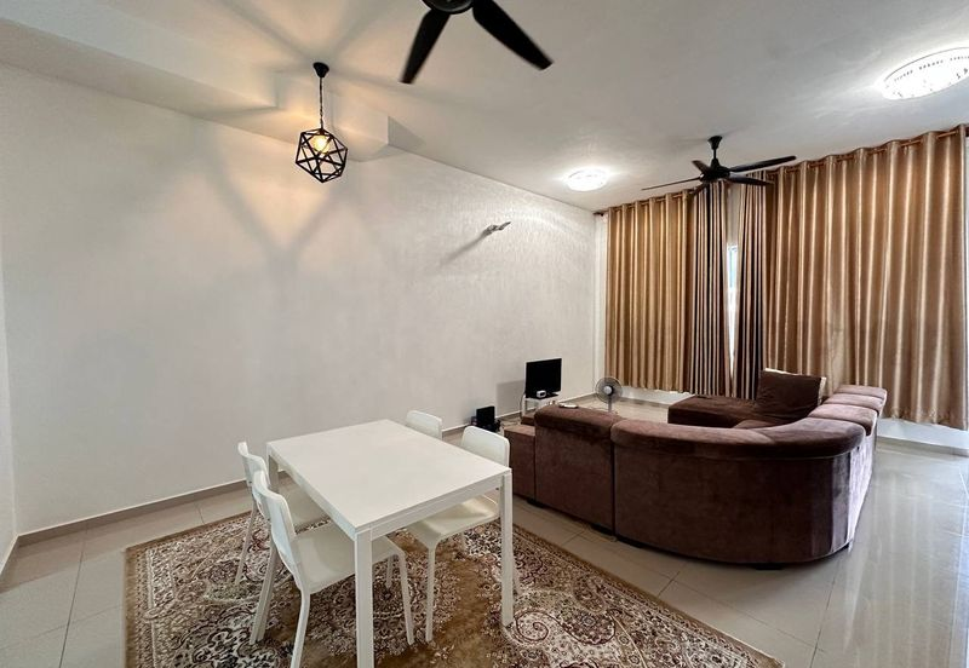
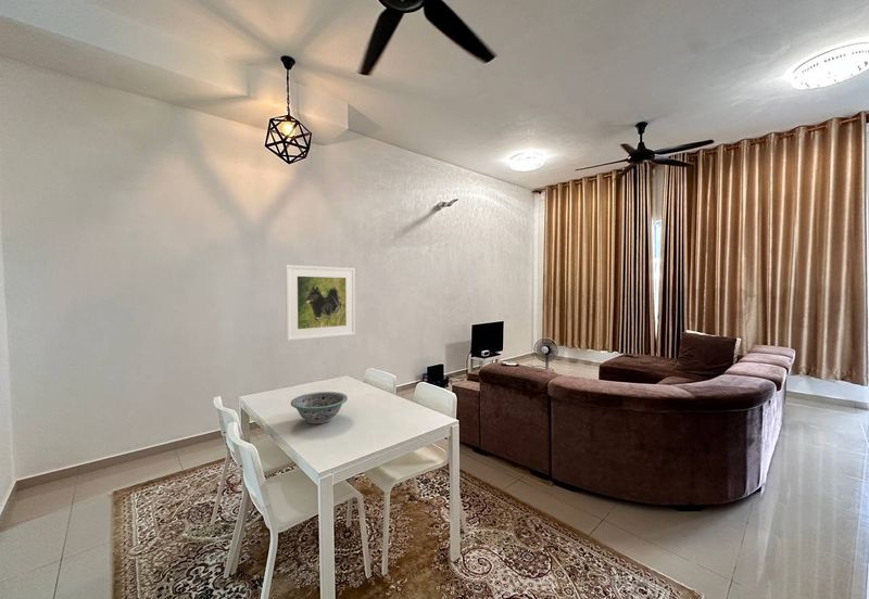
+ decorative bowl [290,391,349,425]
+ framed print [285,264,356,342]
